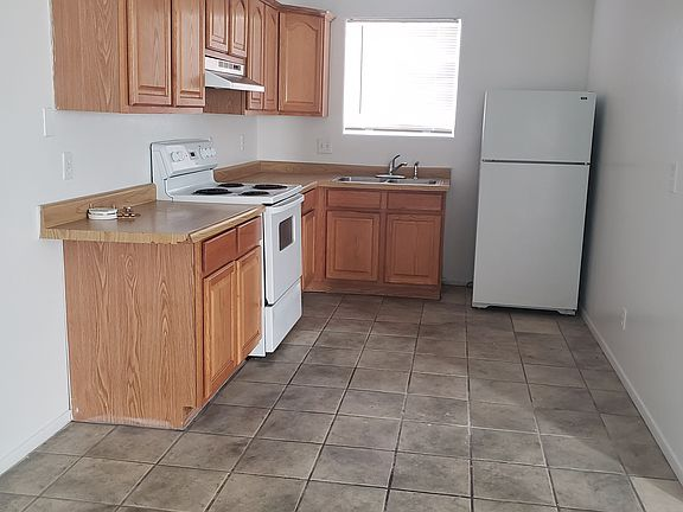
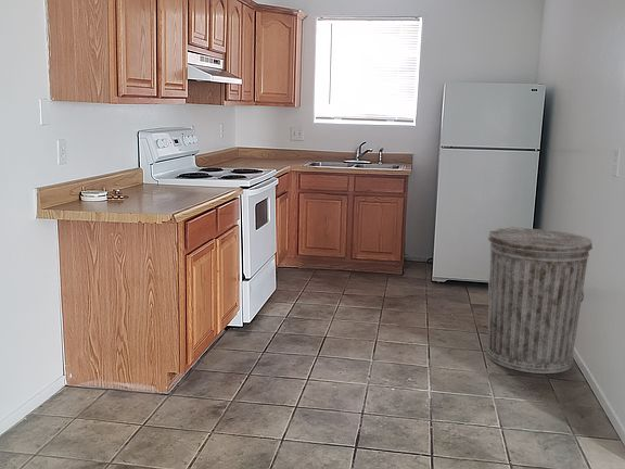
+ trash can [486,226,594,375]
